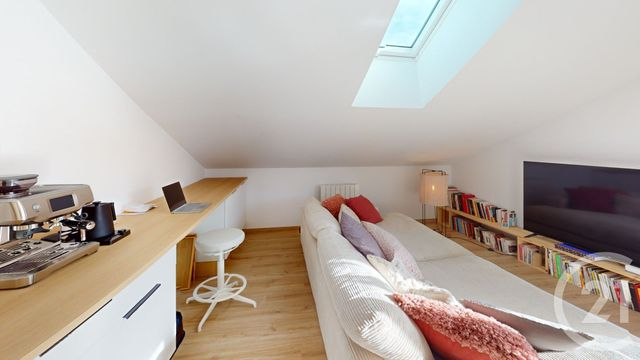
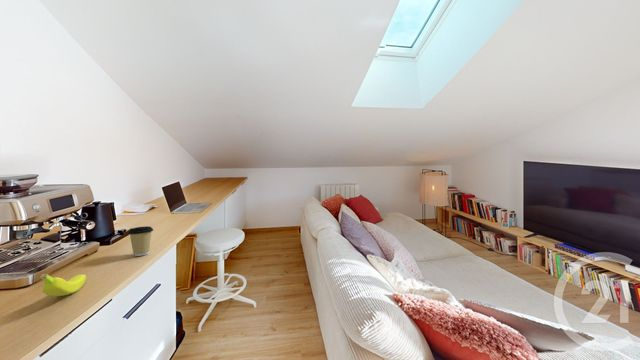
+ banana [39,273,87,297]
+ coffee cup [127,225,154,257]
